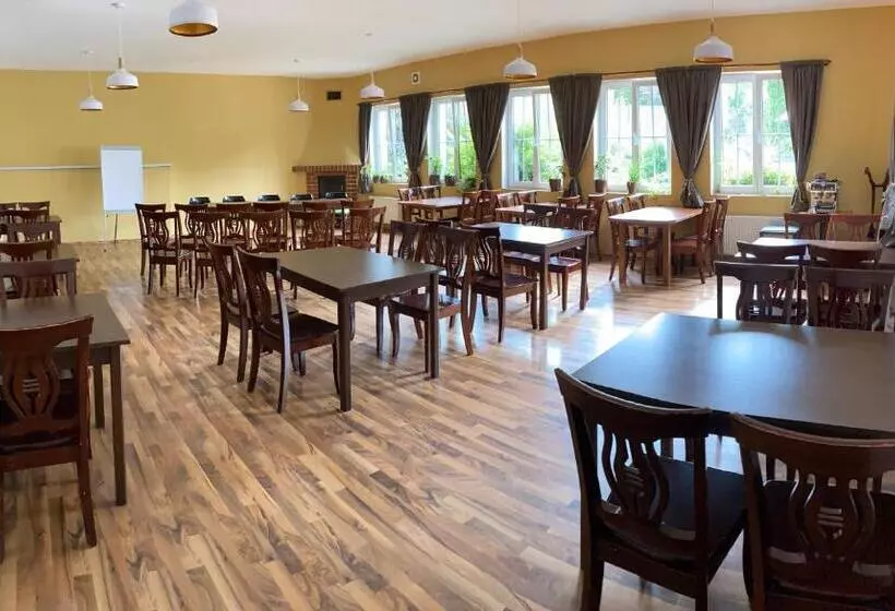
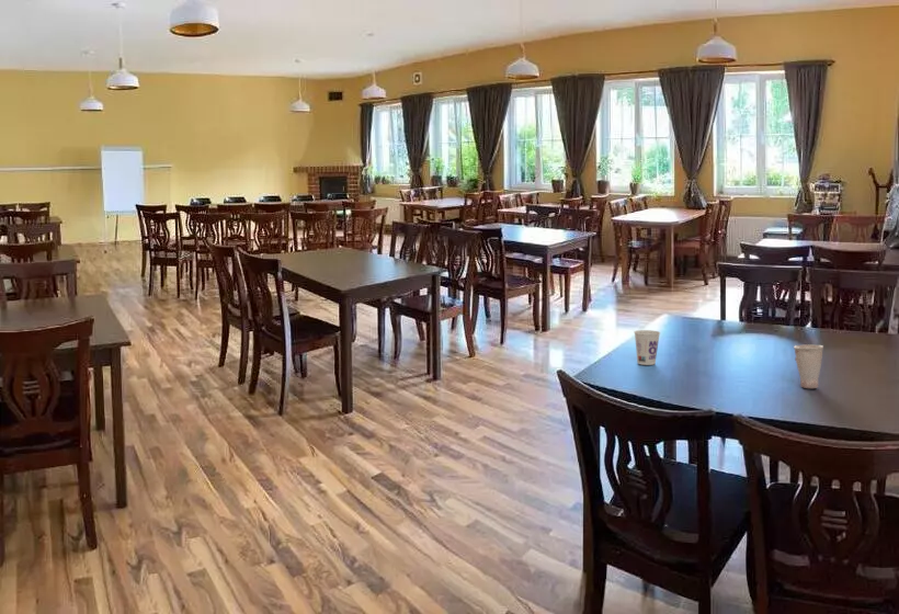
+ cup [633,329,661,366]
+ cup [793,343,824,389]
